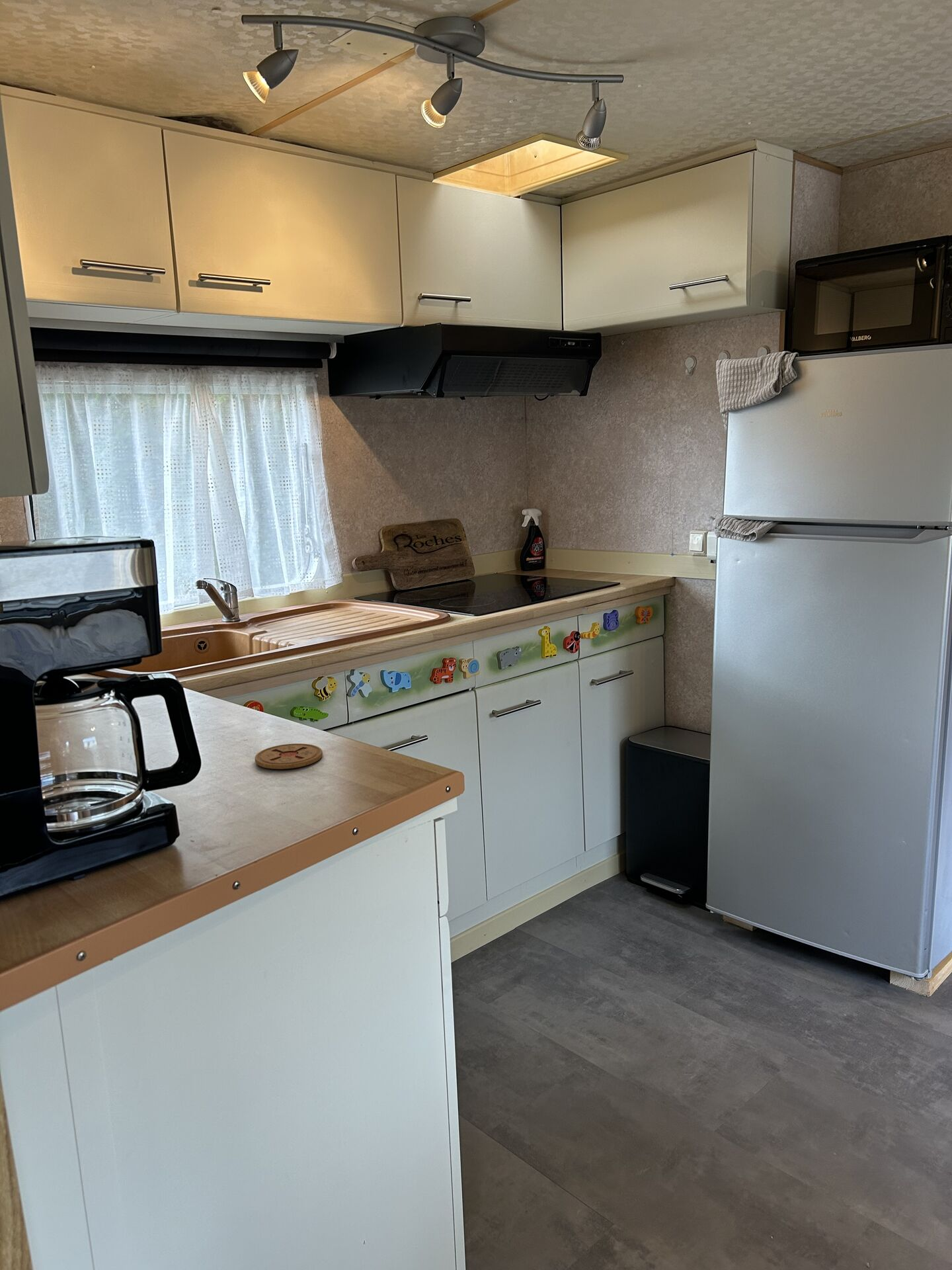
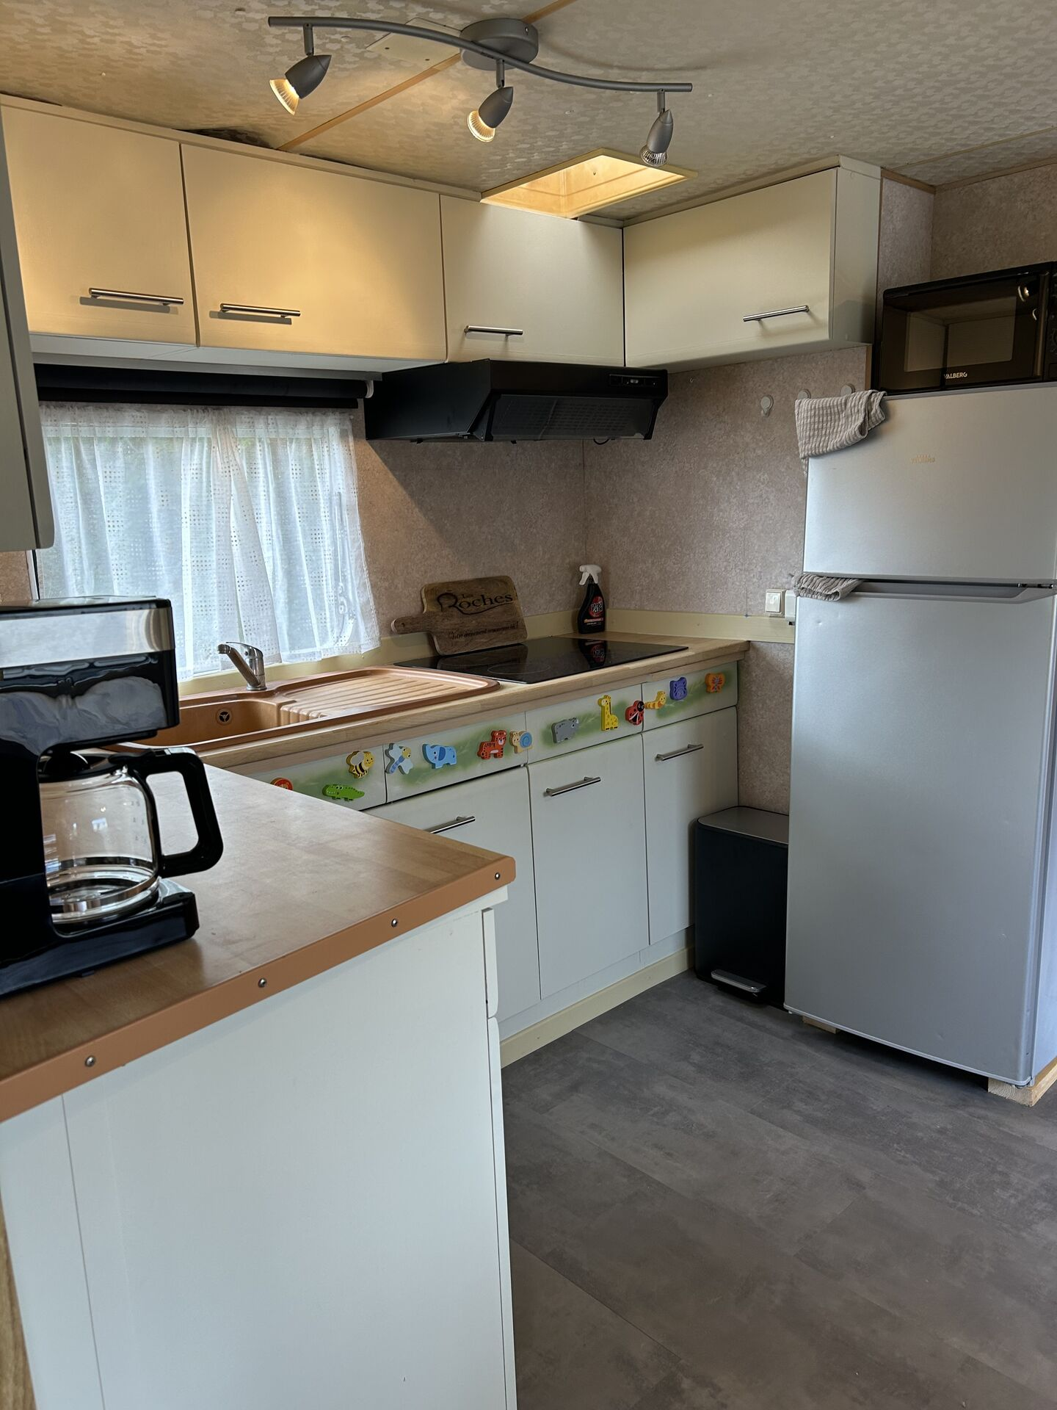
- coaster [255,743,323,770]
